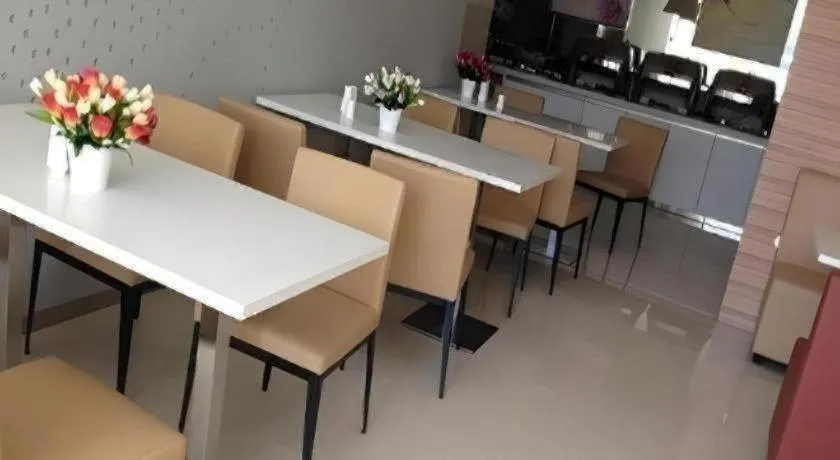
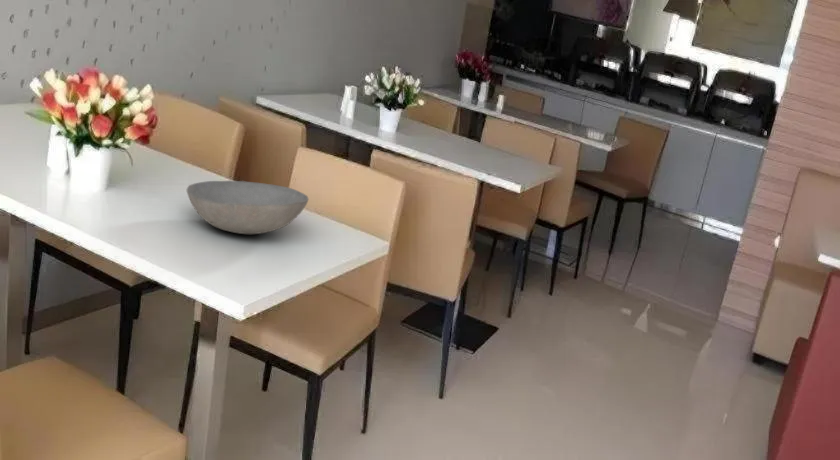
+ bowl [186,180,310,235]
